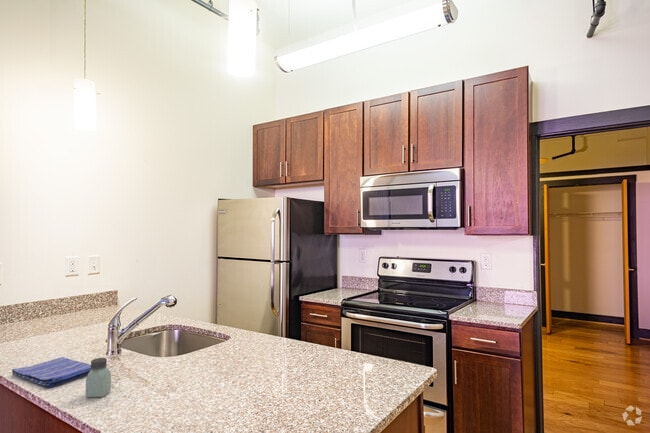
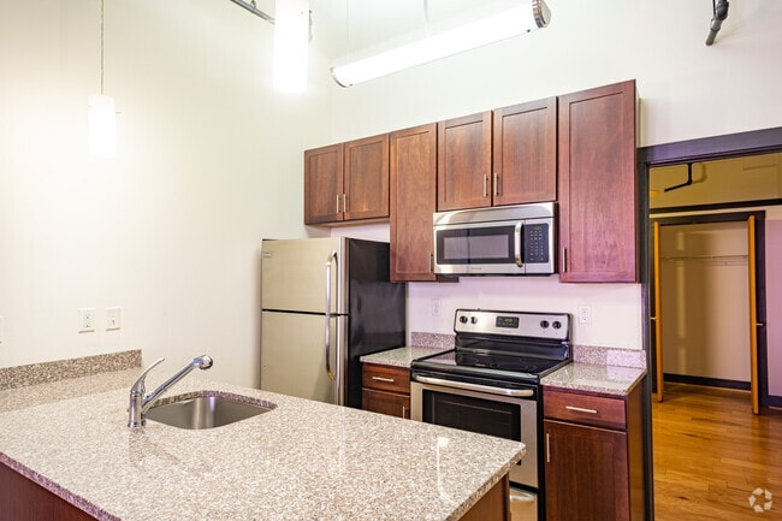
- saltshaker [85,357,112,398]
- dish towel [11,356,91,388]
